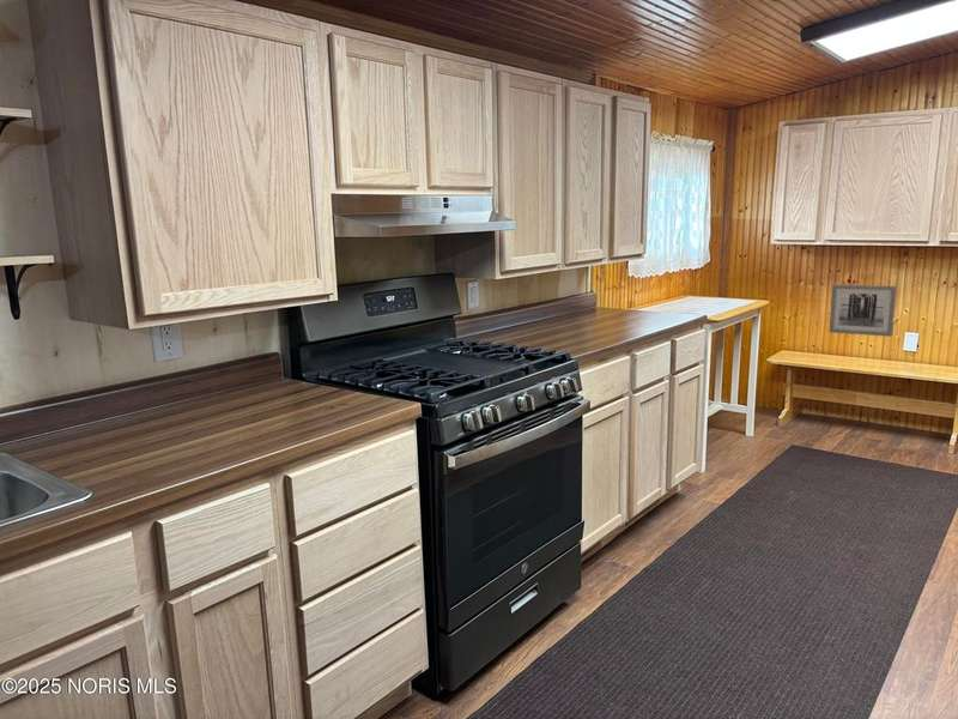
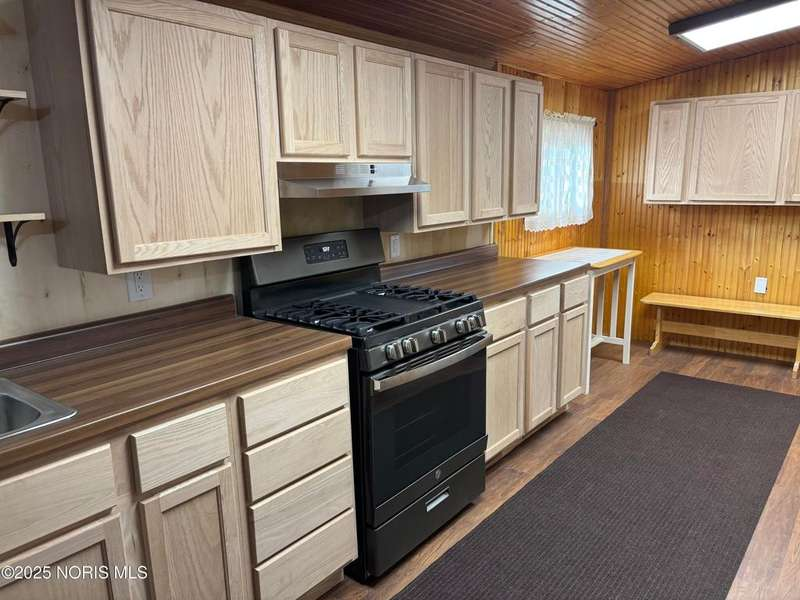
- wall art [829,284,897,338]
